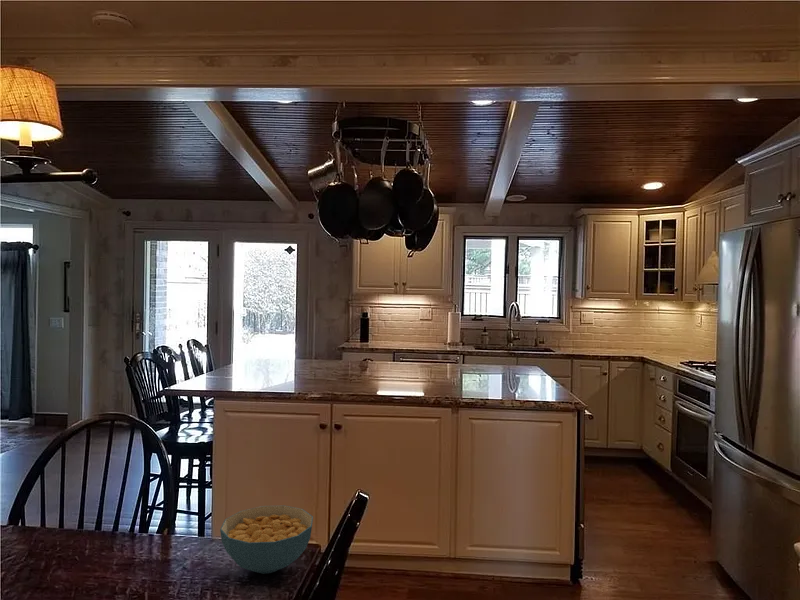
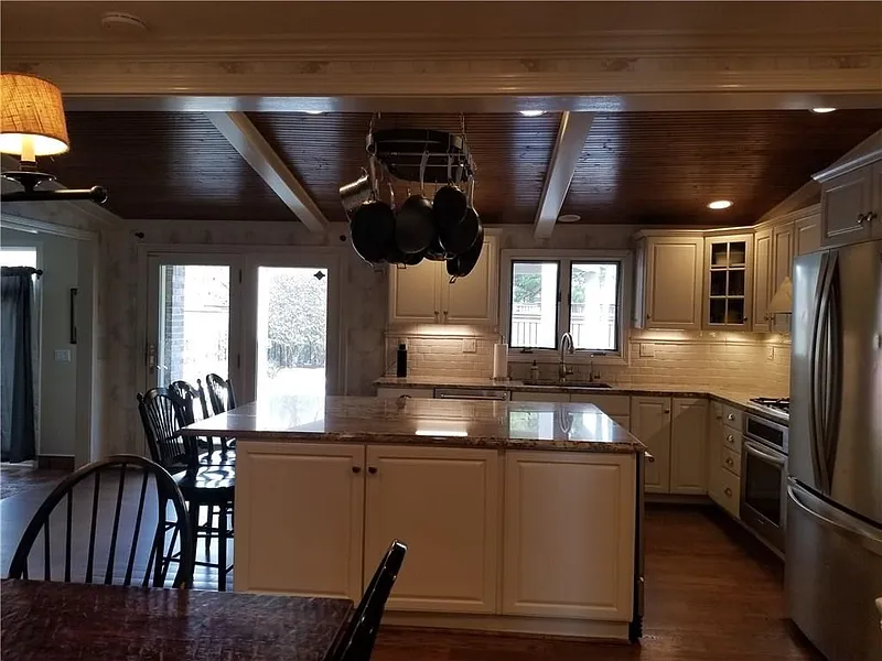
- cereal bowl [219,504,314,575]
